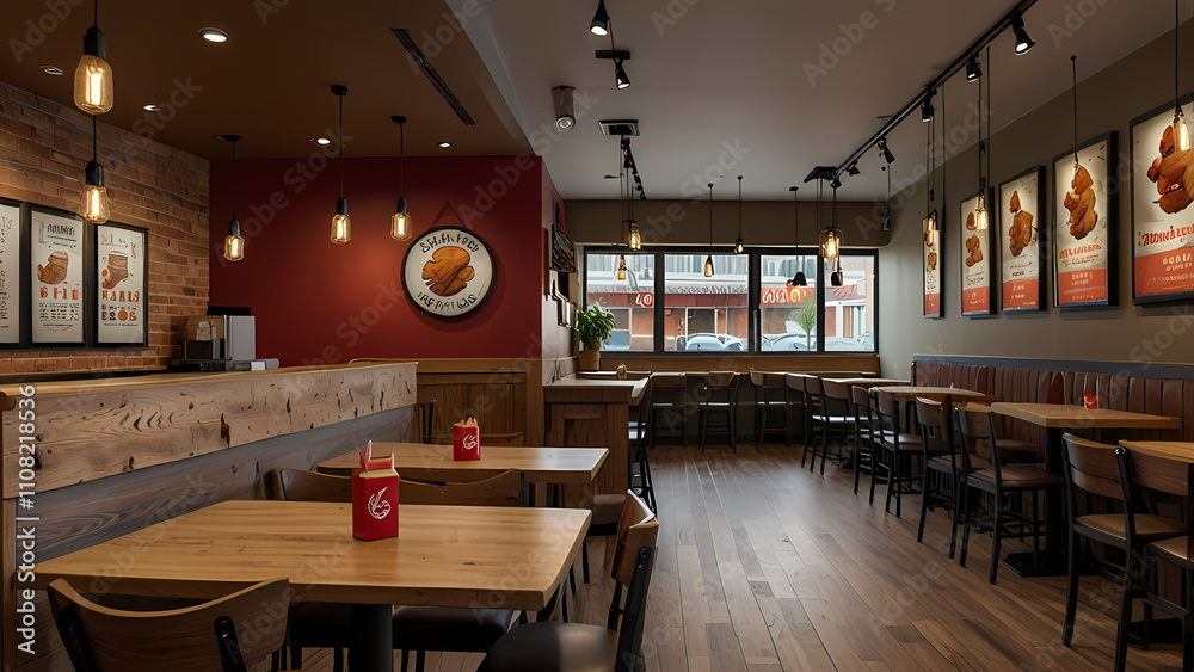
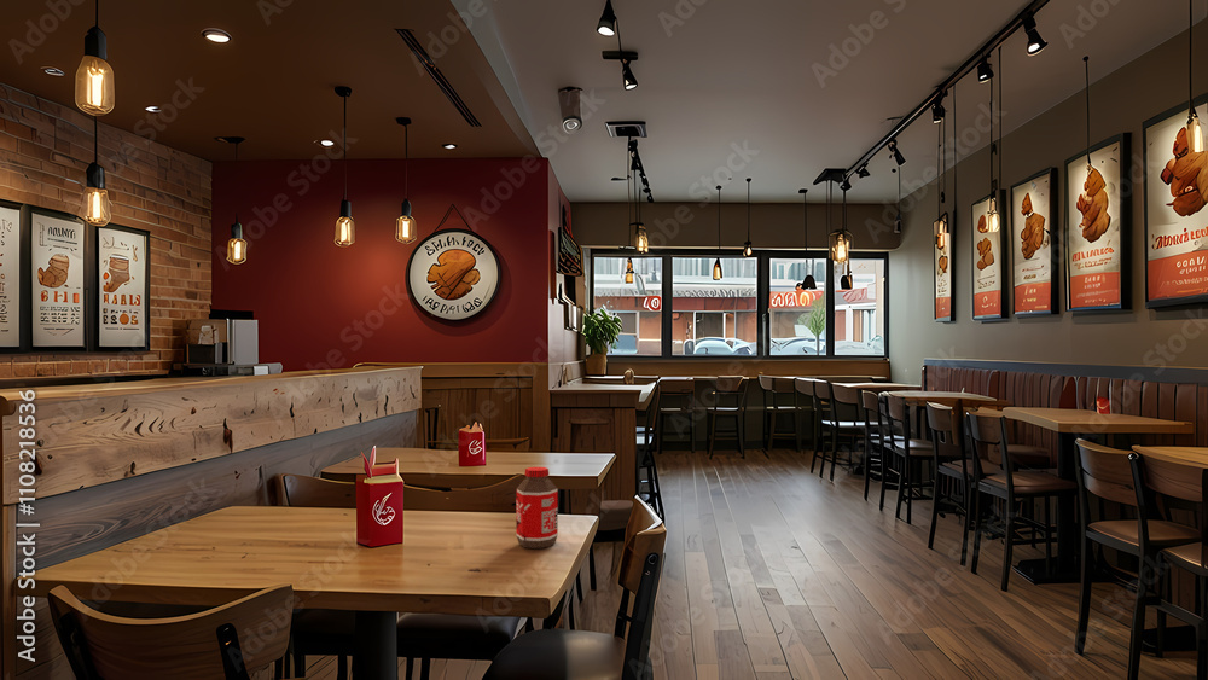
+ bottle [515,466,559,550]
